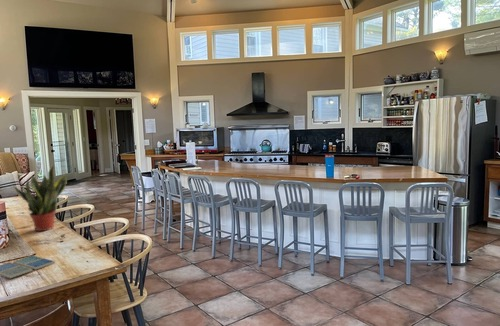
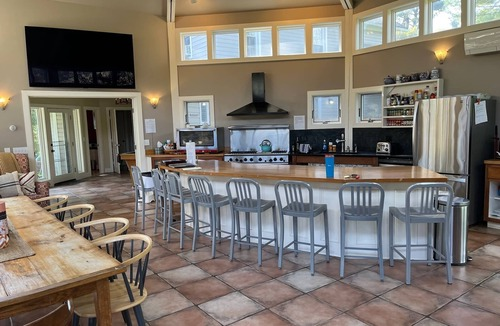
- potted plant [10,165,68,232]
- drink coaster [0,254,56,279]
